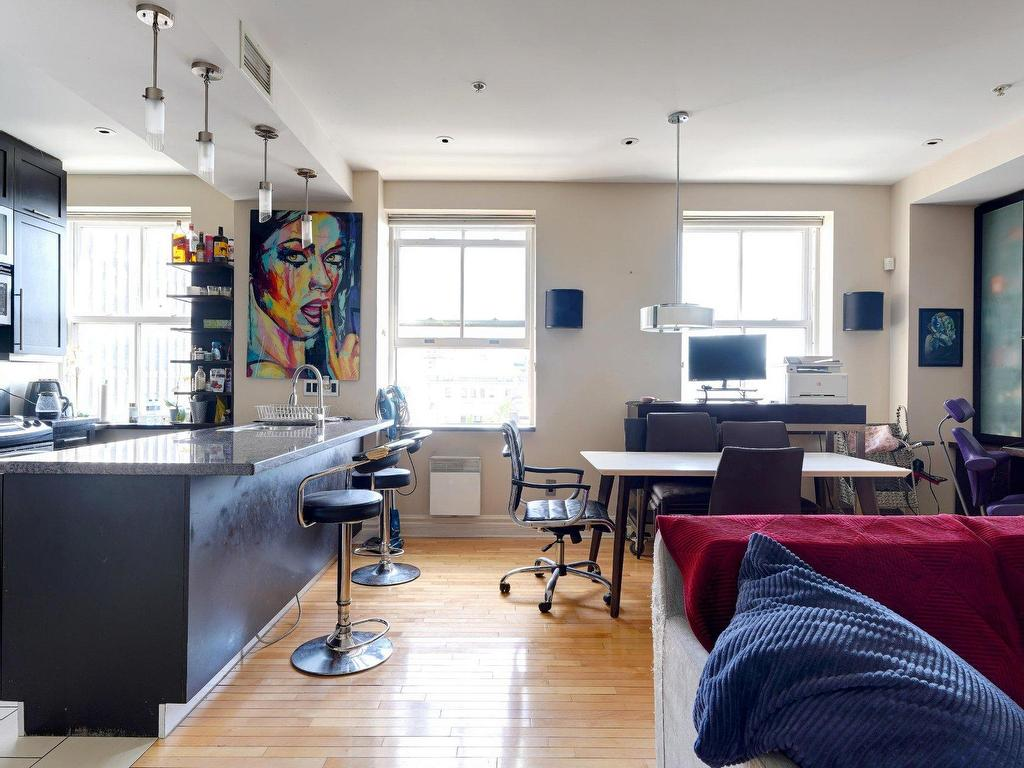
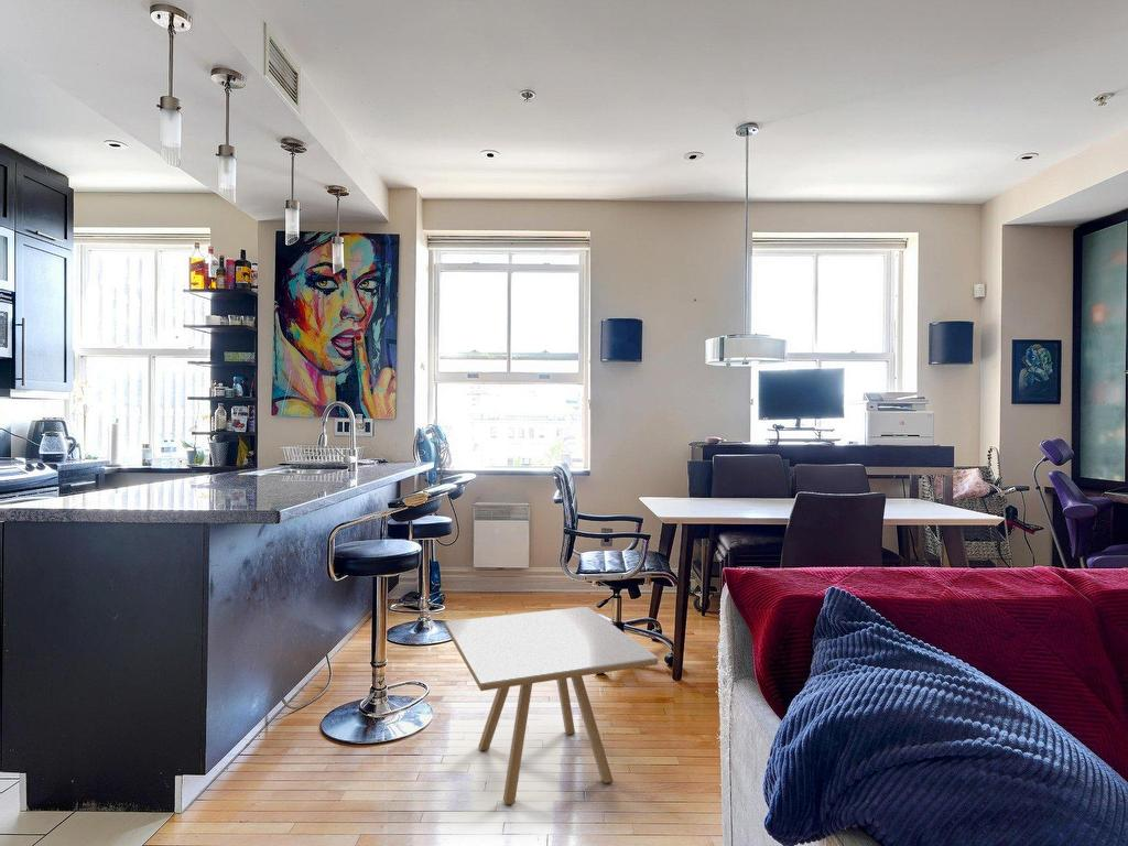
+ side table [444,606,659,806]
